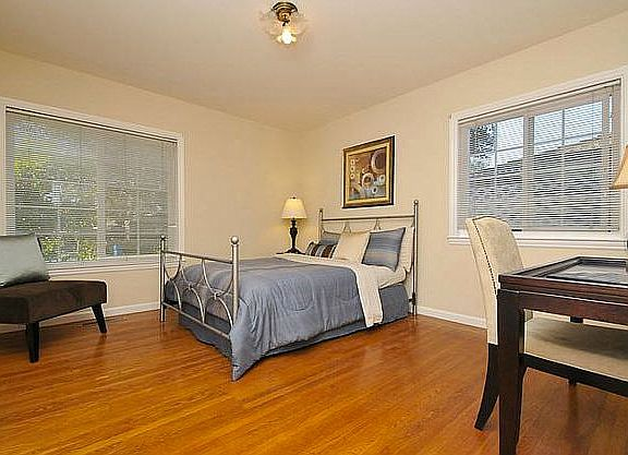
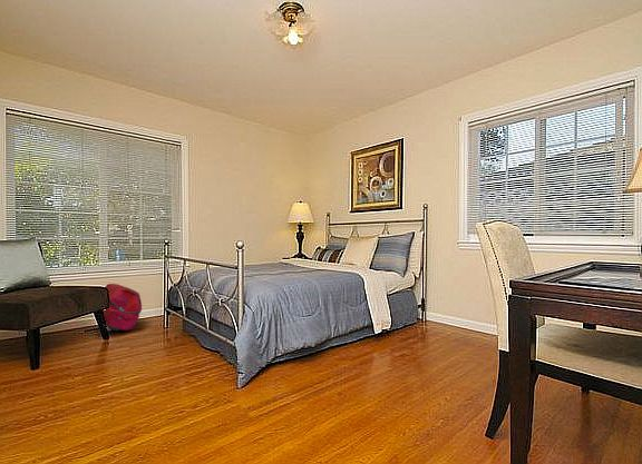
+ backpack [104,283,143,332]
